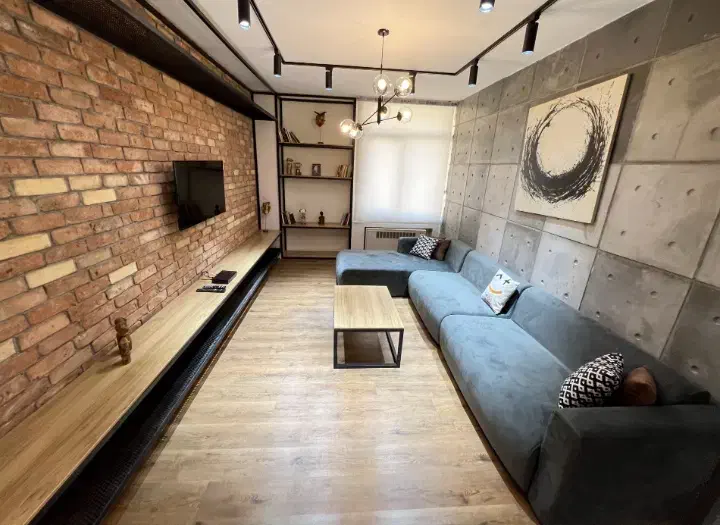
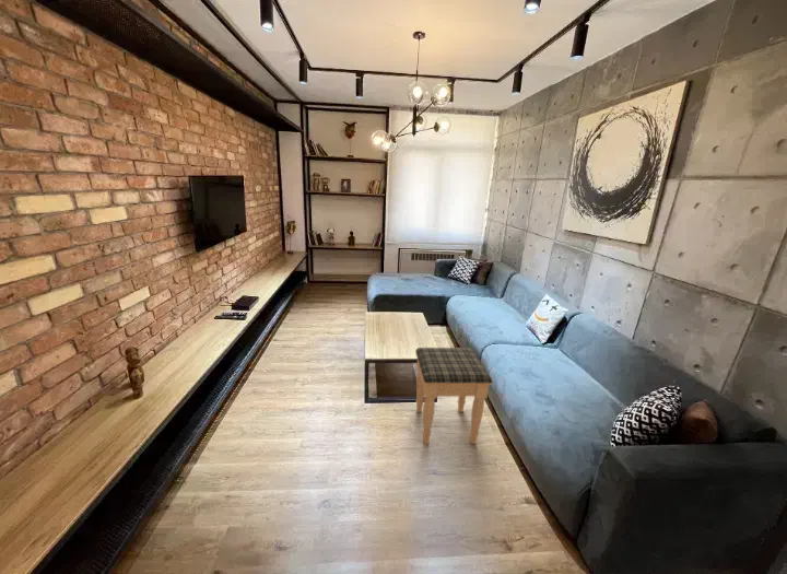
+ footstool [414,347,493,446]
